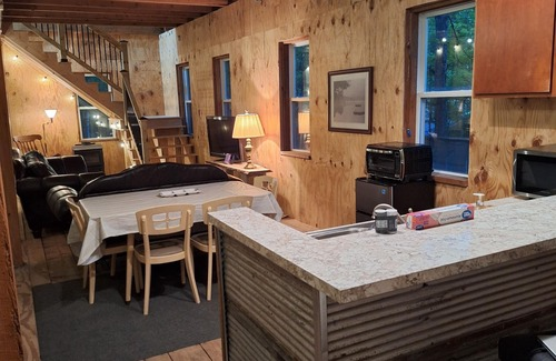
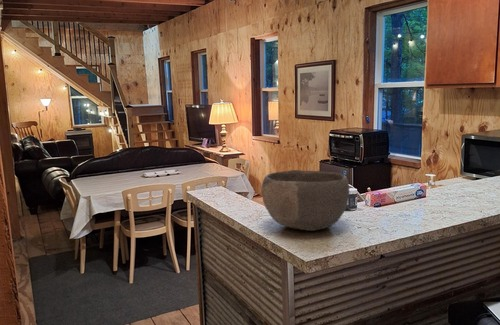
+ bowl [260,169,350,232]
